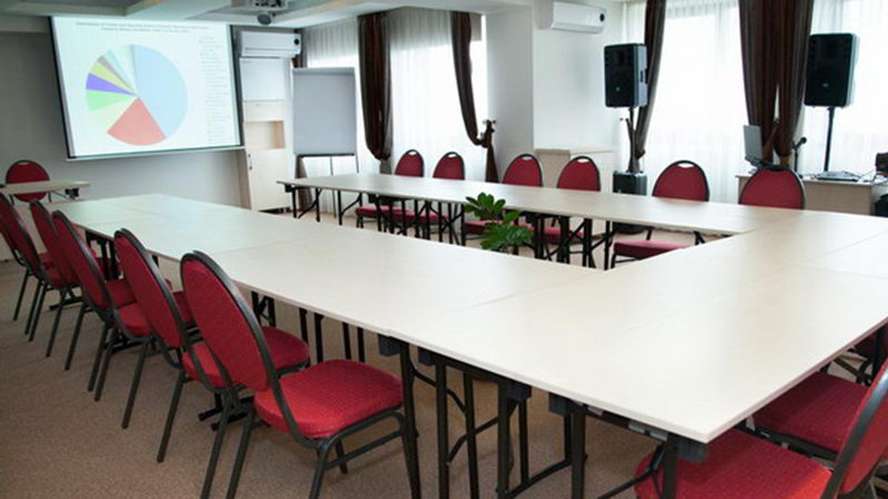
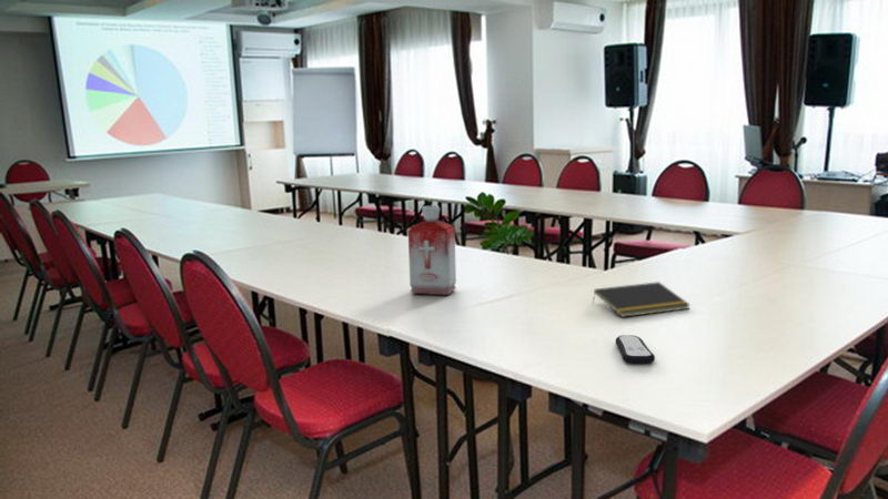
+ remote control [615,334,656,365]
+ bottle [407,204,457,296]
+ notepad [592,281,692,318]
